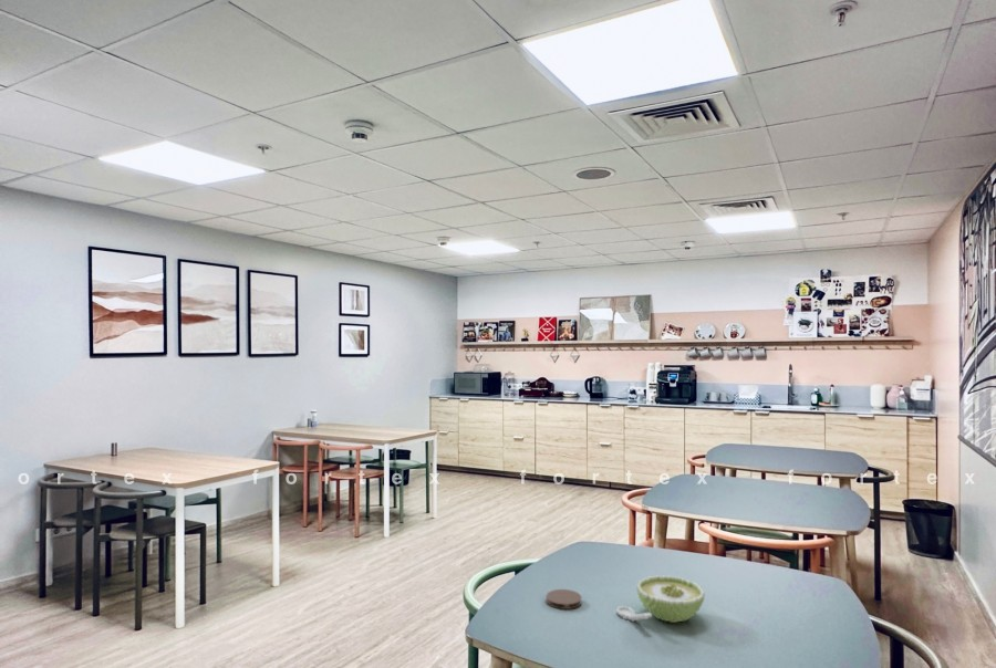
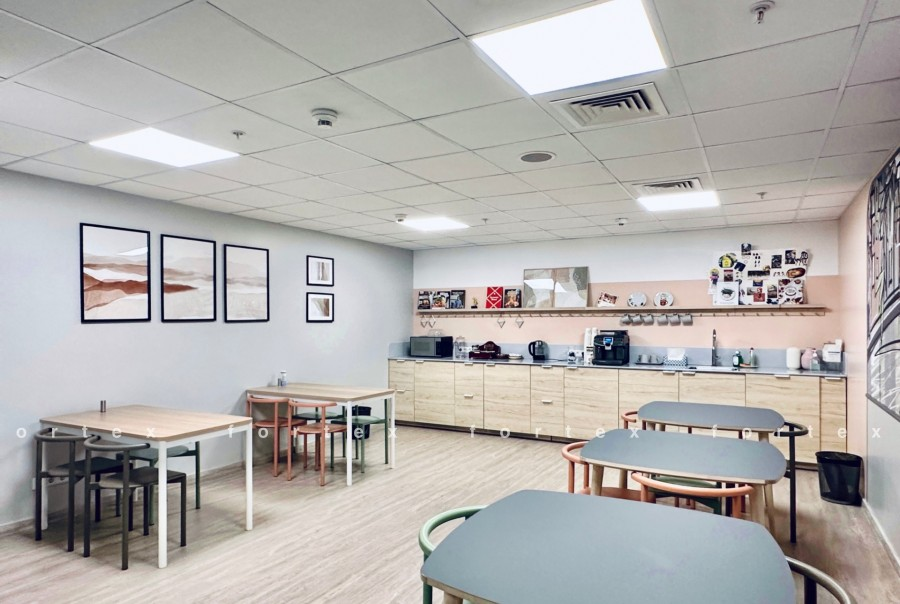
- coaster [544,588,583,610]
- frying pan [614,575,706,624]
